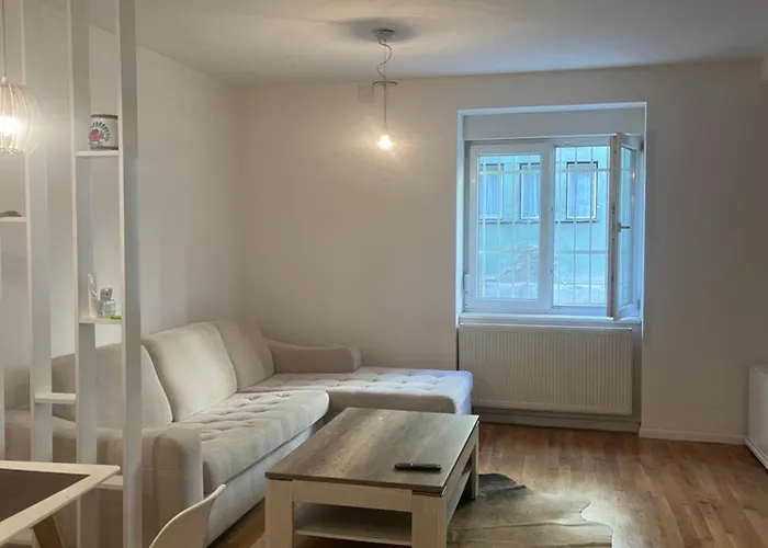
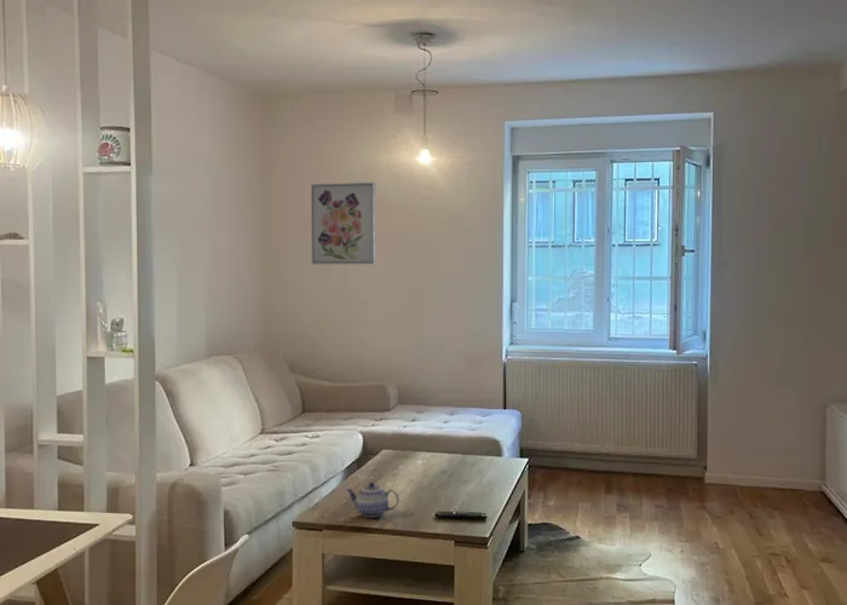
+ wall art [310,182,376,265]
+ teapot [345,480,401,519]
